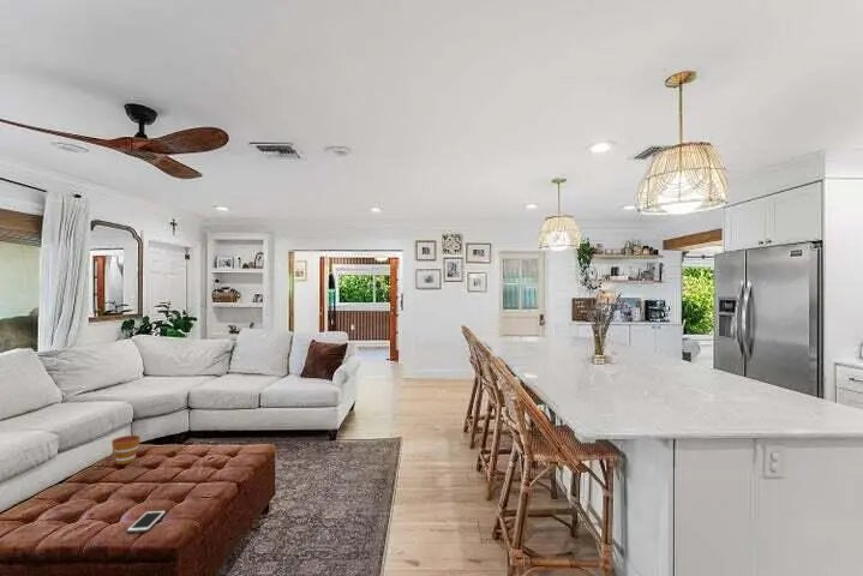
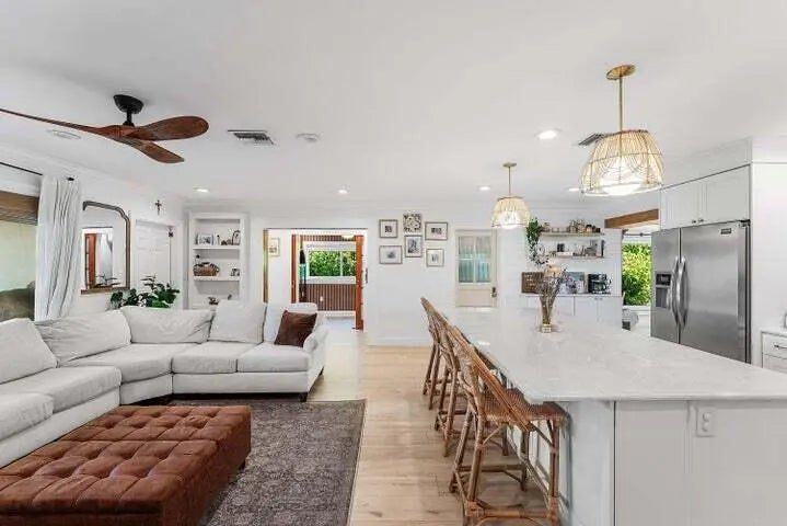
- cell phone [125,509,167,534]
- cup [110,434,142,466]
